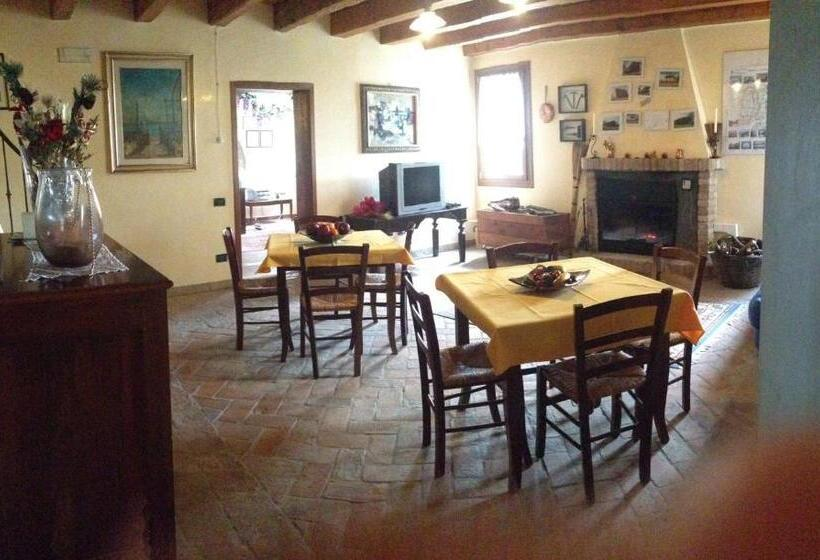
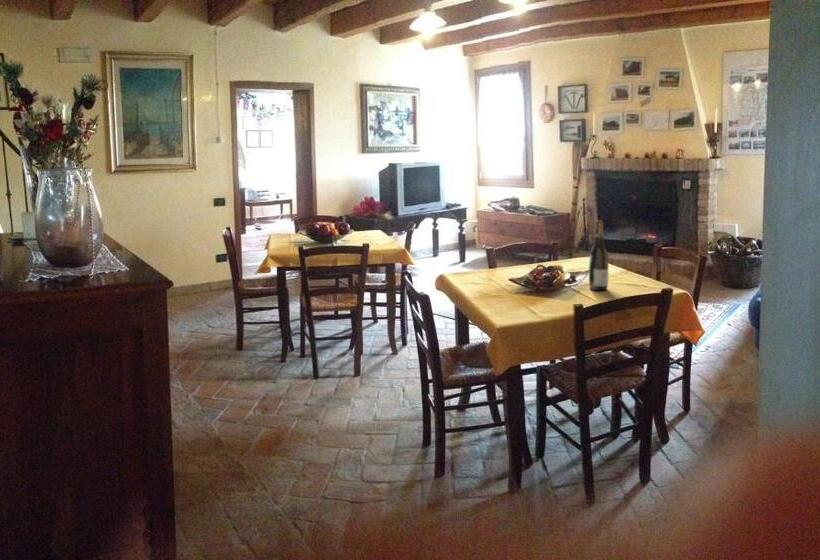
+ wine bottle [588,219,609,291]
